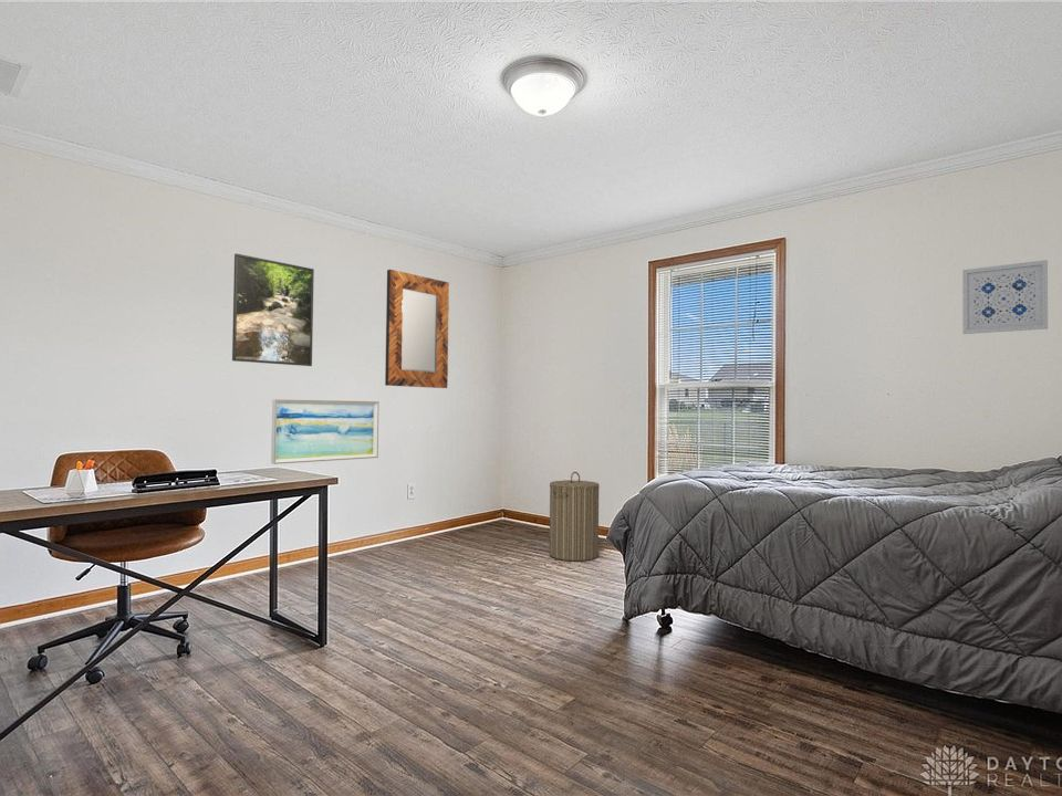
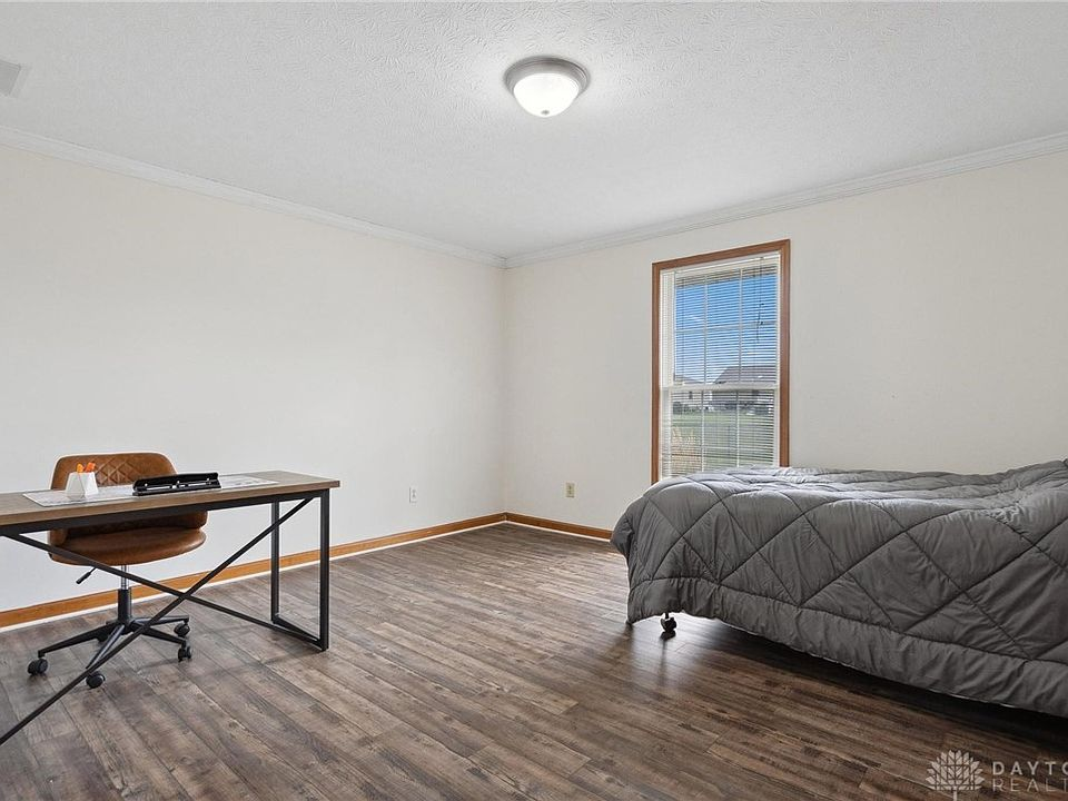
- wall art [961,259,1049,335]
- home mirror [384,269,450,389]
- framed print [231,252,315,367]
- wall art [270,398,379,465]
- laundry hamper [549,471,601,563]
